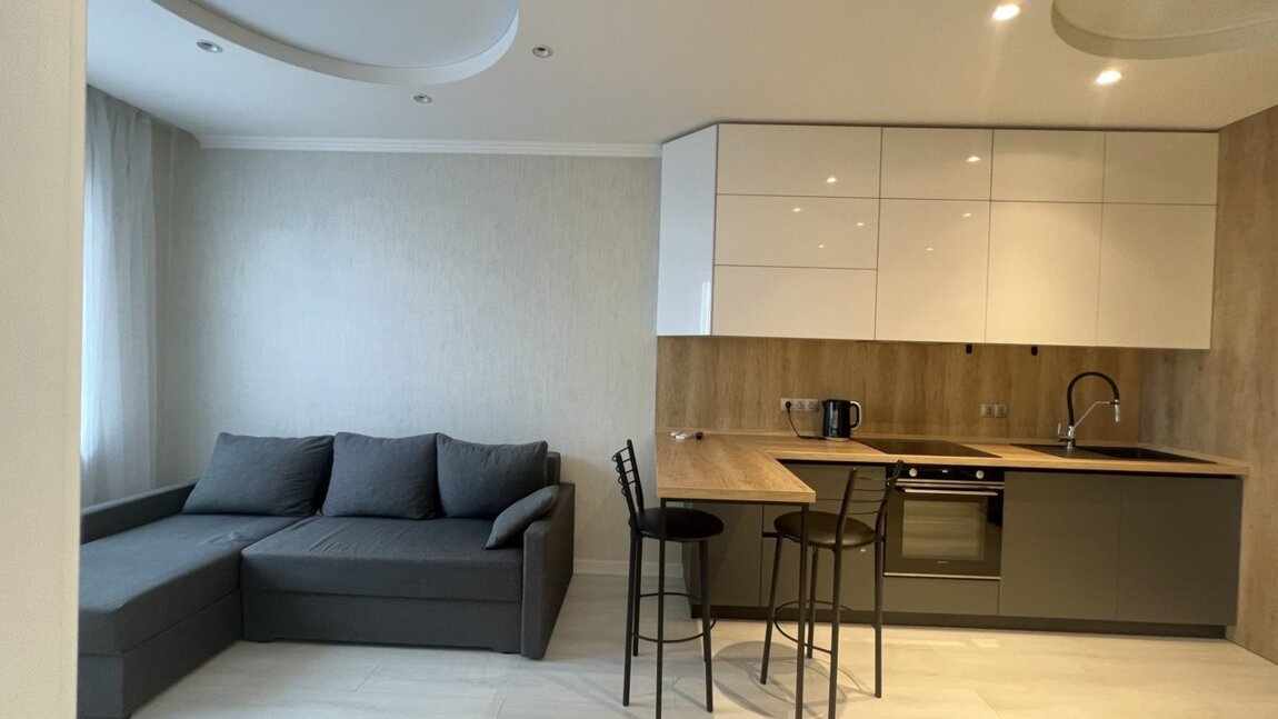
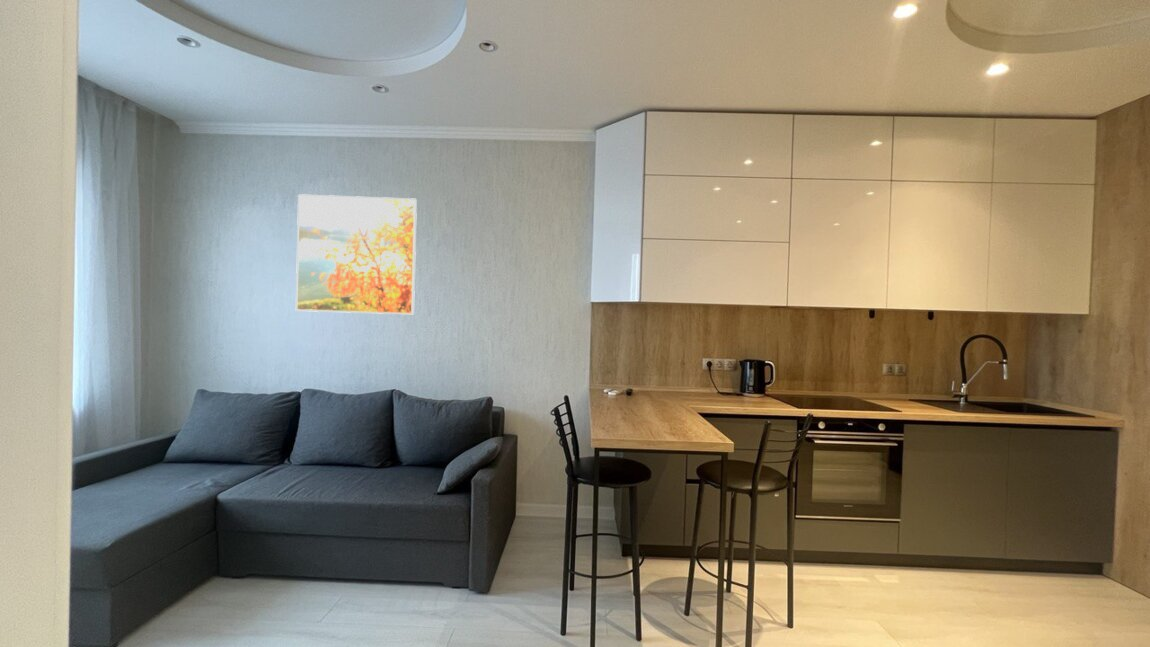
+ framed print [295,193,418,315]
